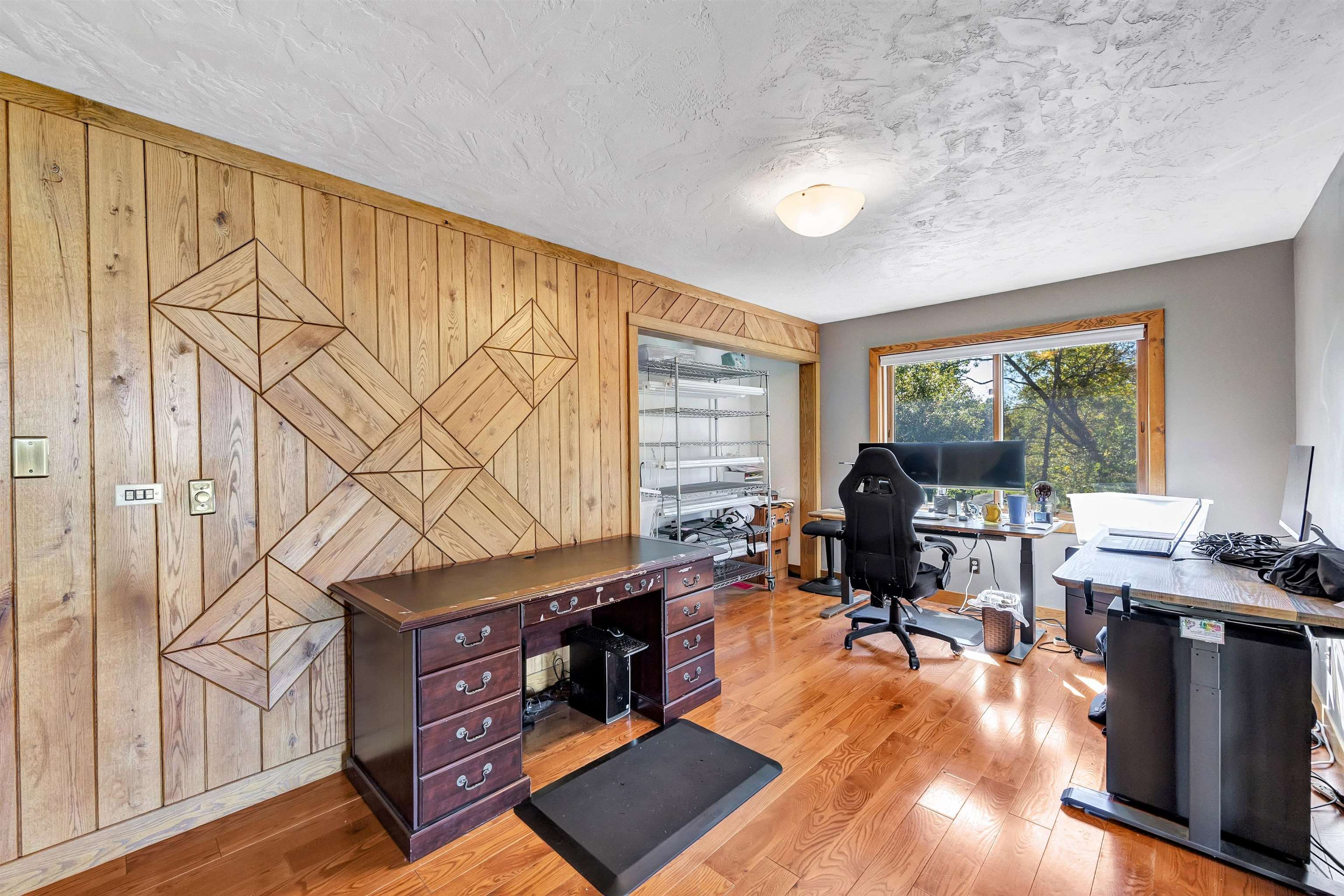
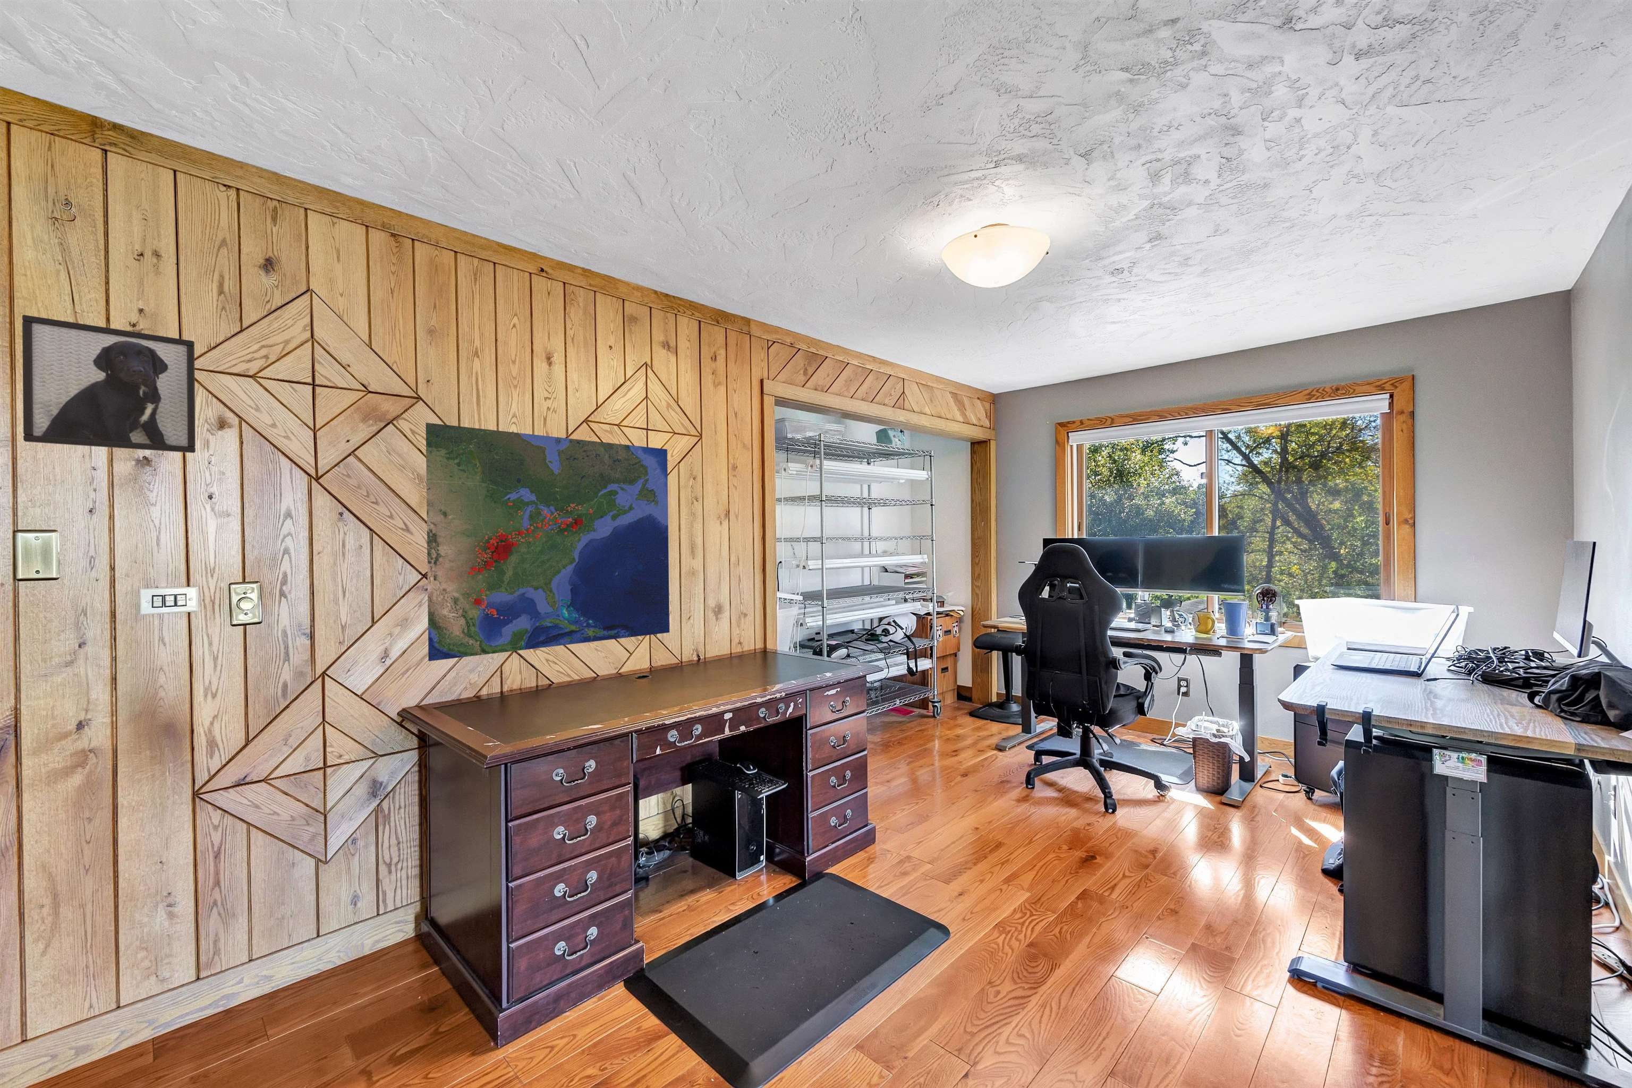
+ map [425,423,670,662]
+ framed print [22,314,195,453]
